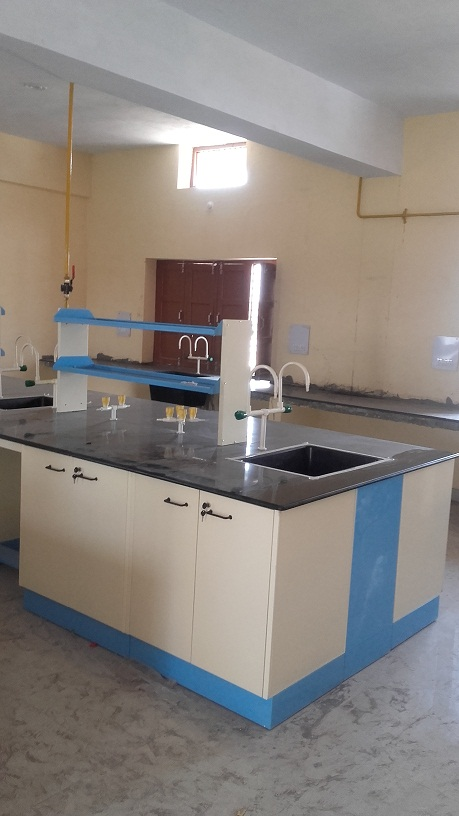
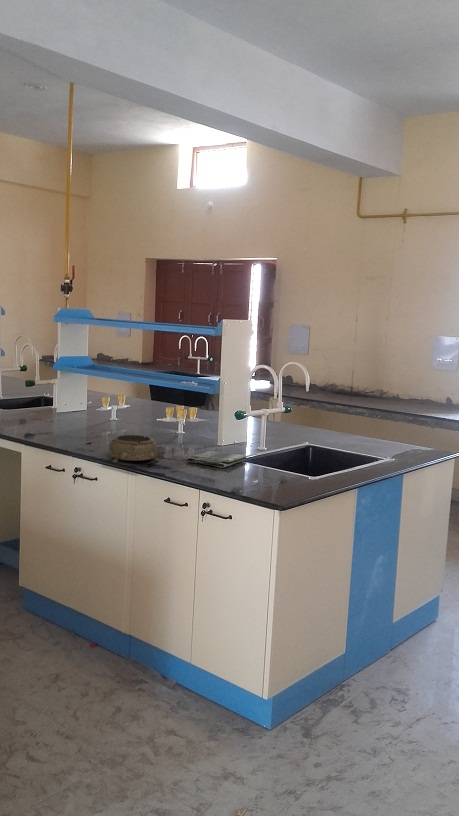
+ dish towel [186,450,247,469]
+ decorative bowl [108,434,160,464]
